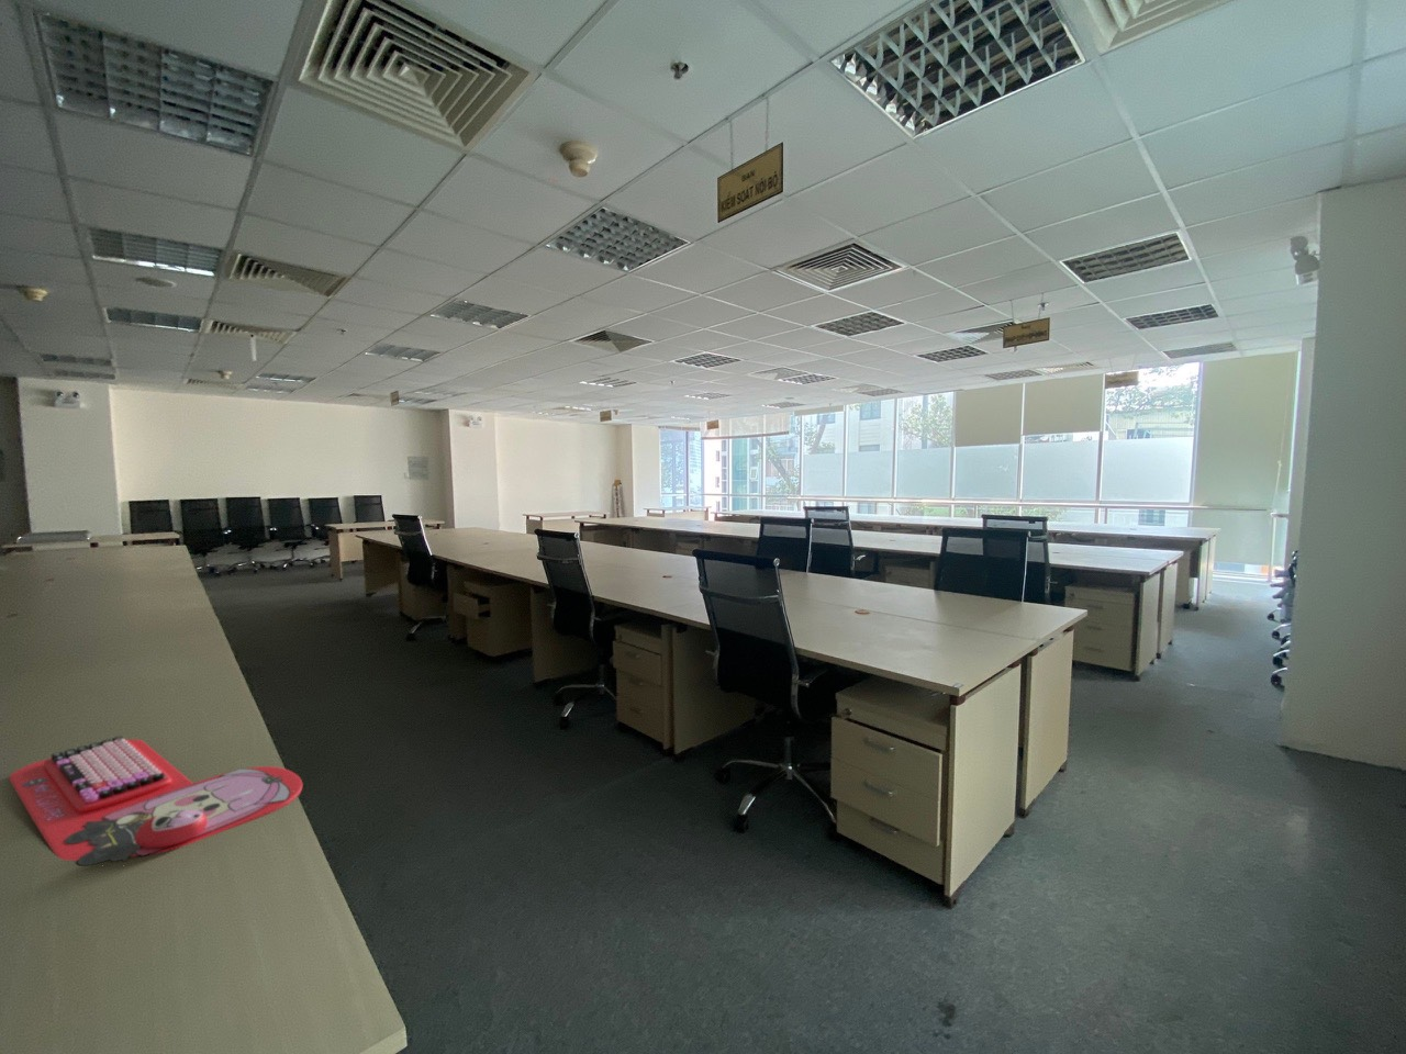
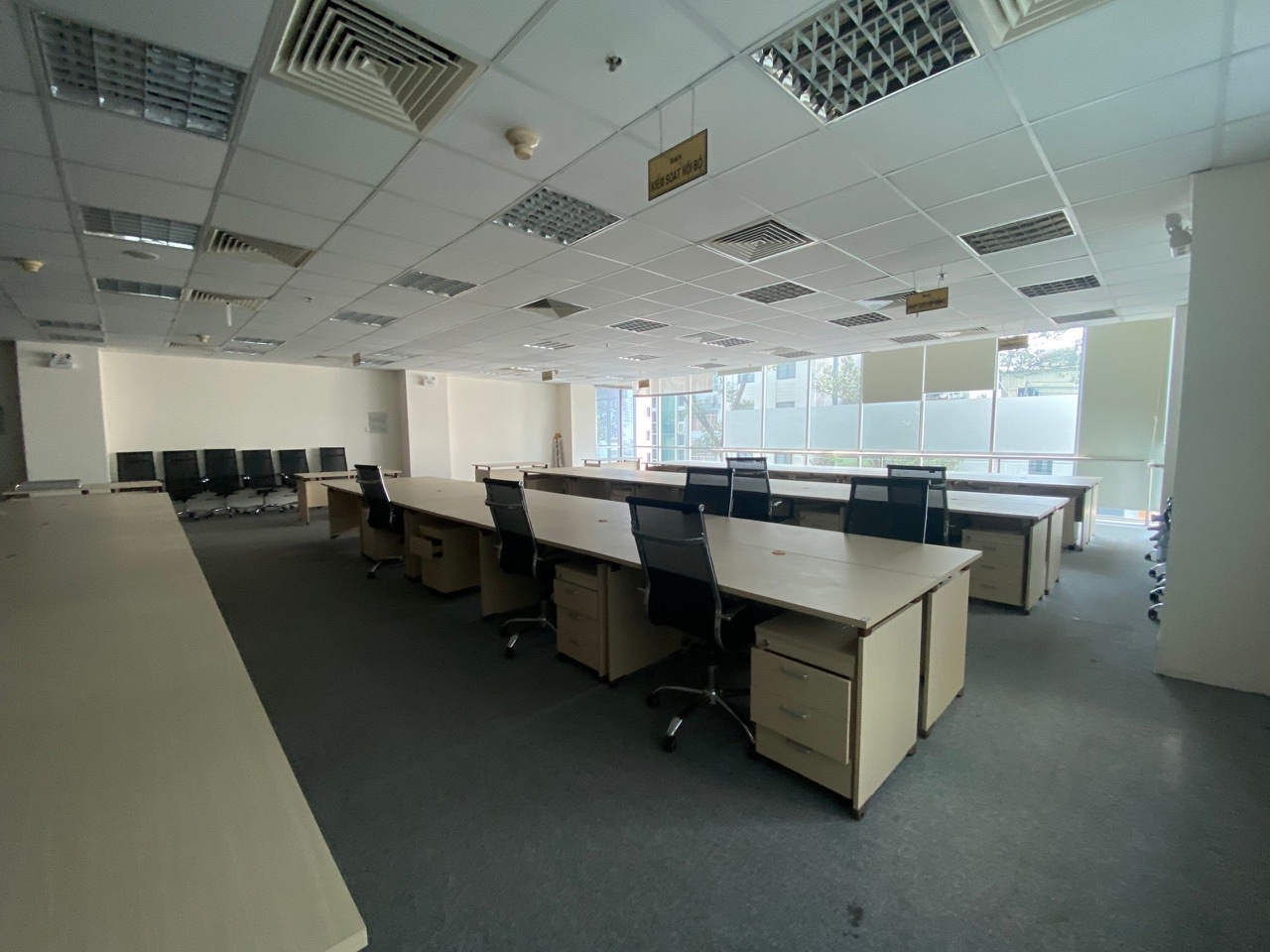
- keyboard [8,735,303,866]
